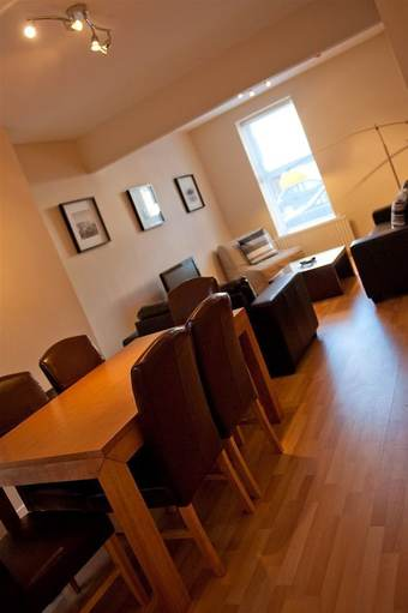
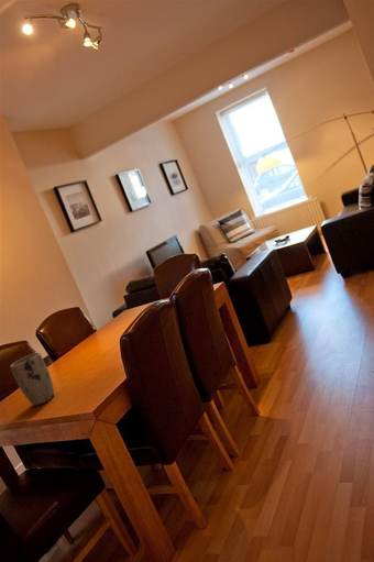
+ plant pot [10,351,55,407]
